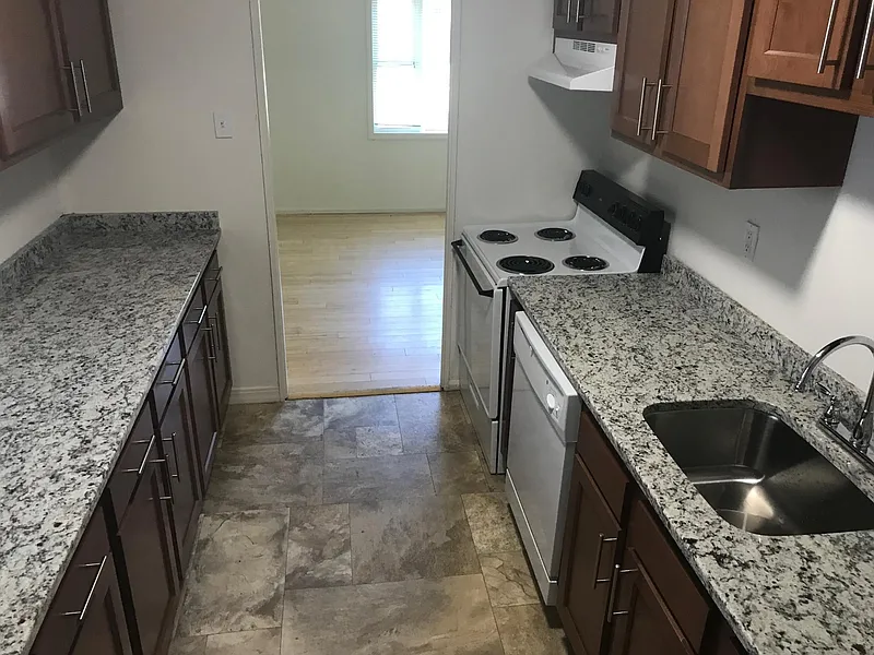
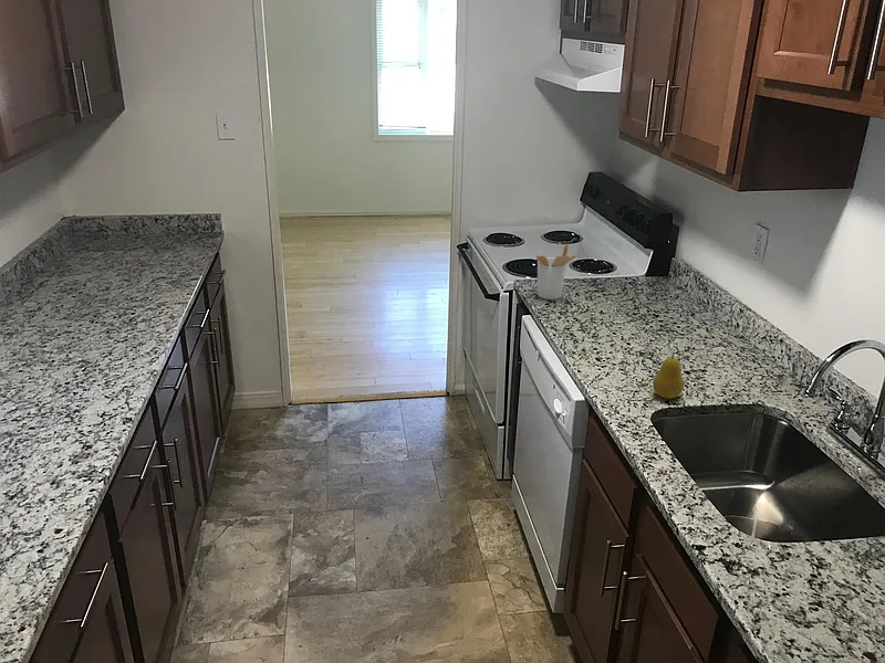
+ fruit [652,350,685,399]
+ utensil holder [535,243,577,301]
